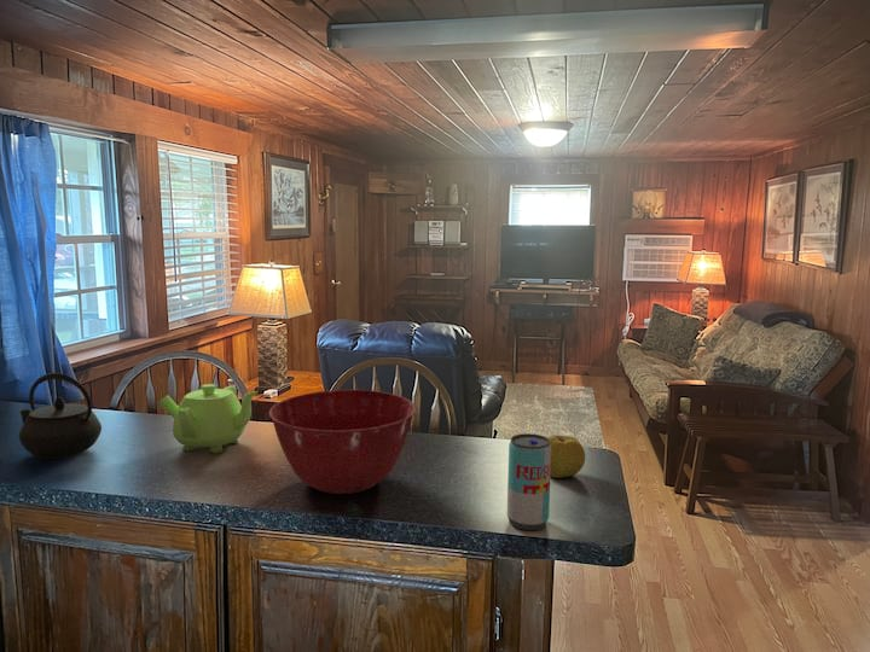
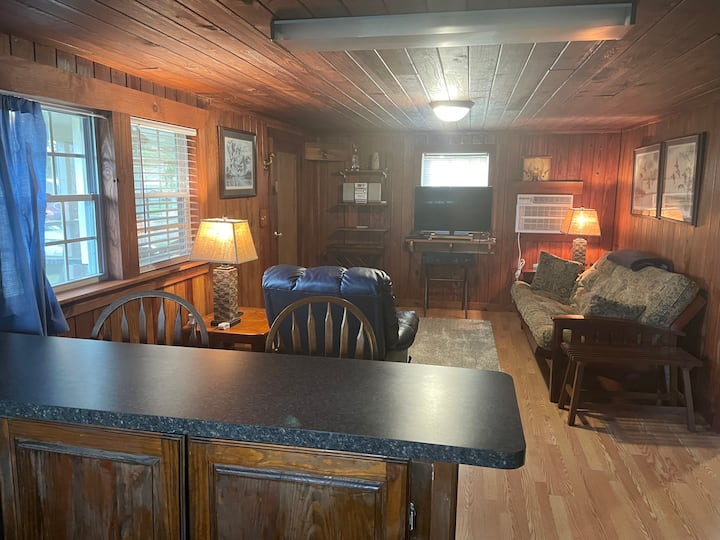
- beverage can [506,432,551,531]
- fruit [546,433,586,479]
- teapot [157,383,259,454]
- kettle [18,372,103,460]
- mixing bowl [268,389,417,495]
